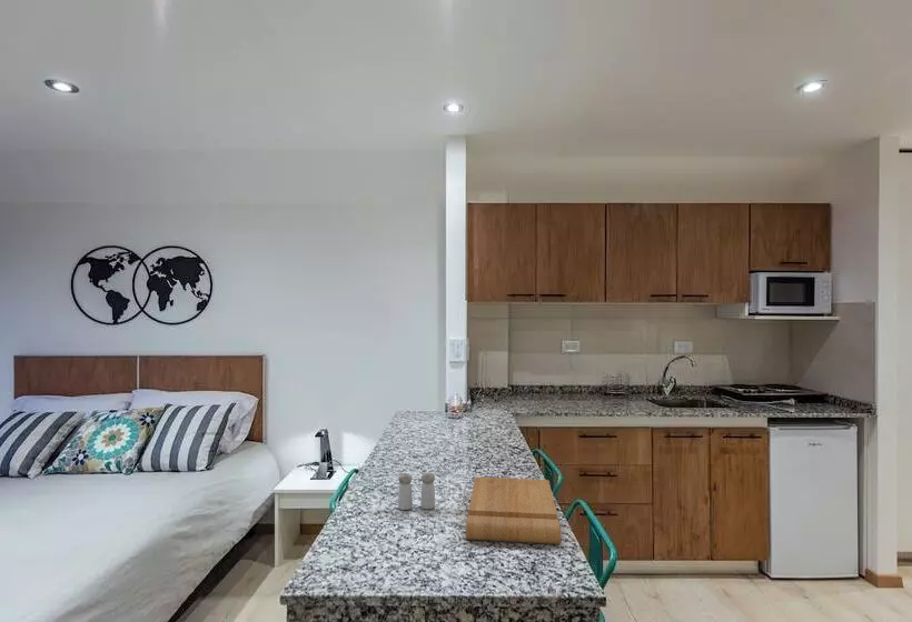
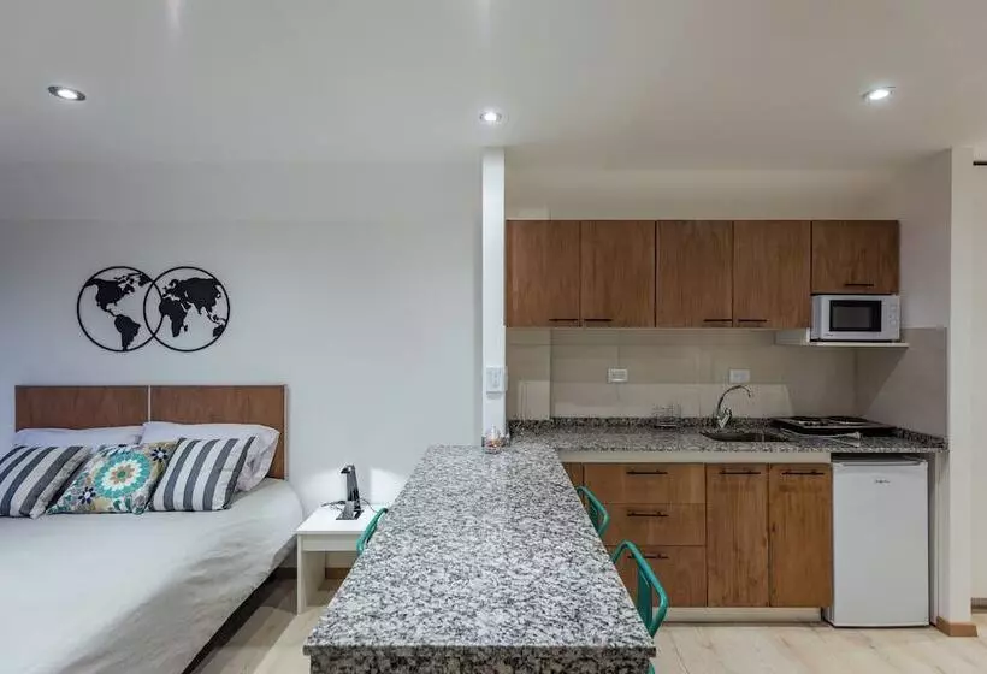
- salt and pepper shaker [397,472,436,511]
- cutting board [465,475,562,545]
